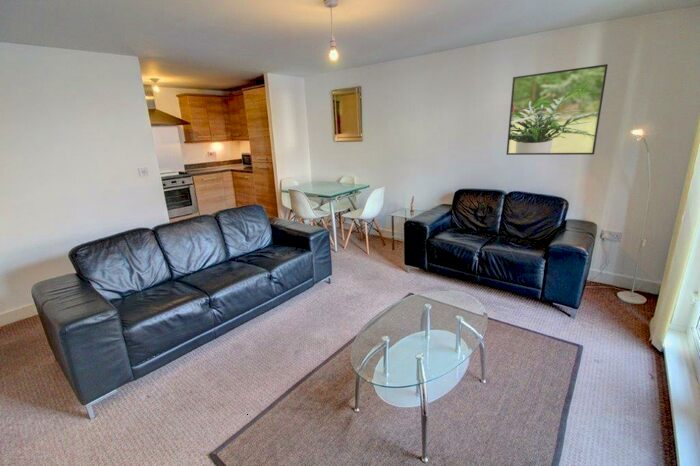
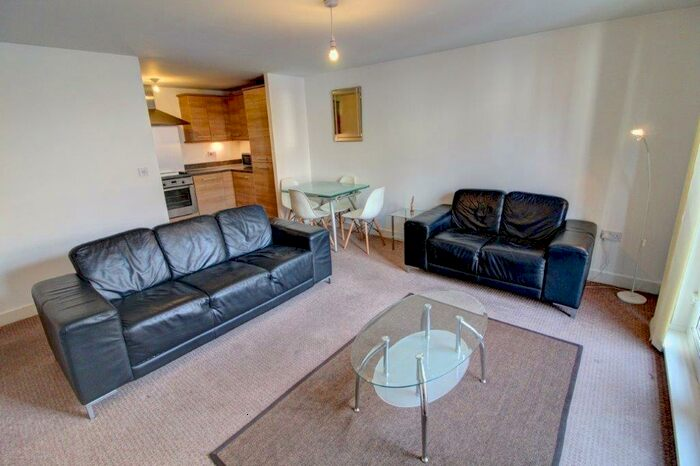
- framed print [506,63,609,156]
